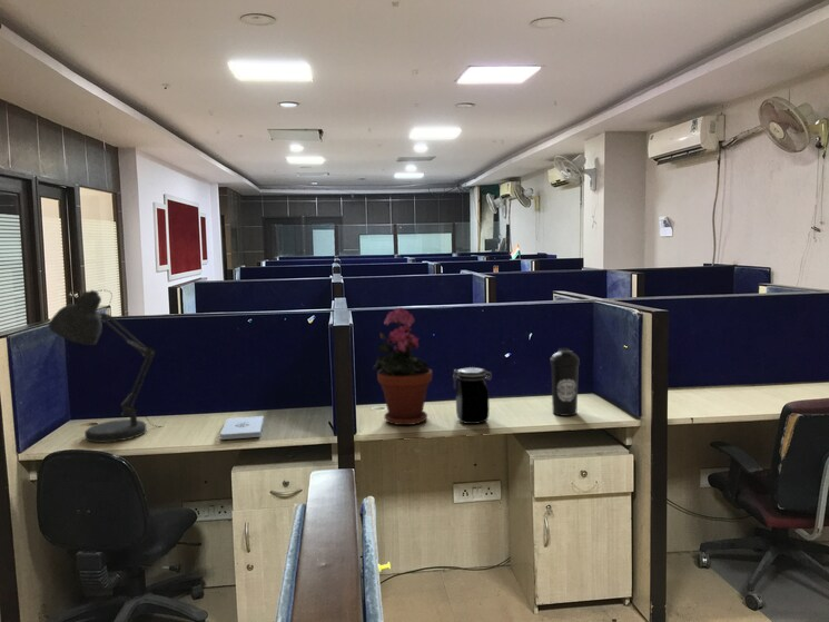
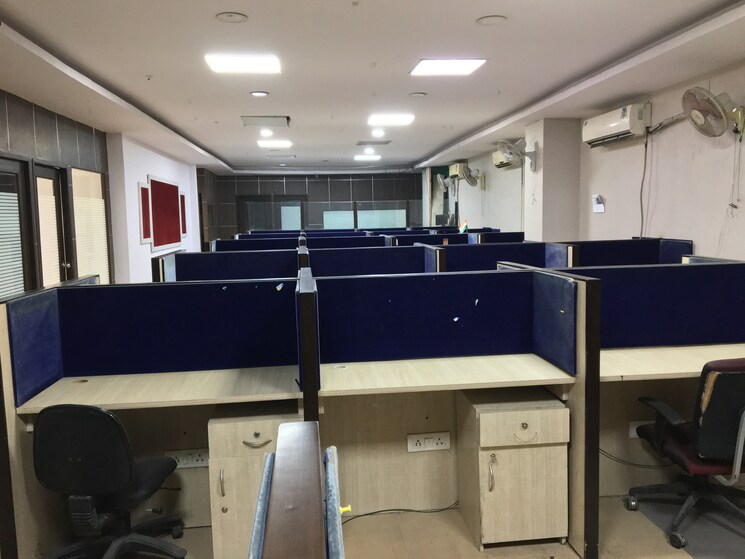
- jar [452,366,493,425]
- water bottle [550,347,581,417]
- desk lamp [48,289,164,444]
- notepad [219,415,265,441]
- potted plant [372,306,433,426]
